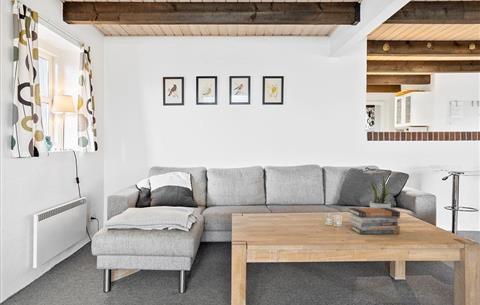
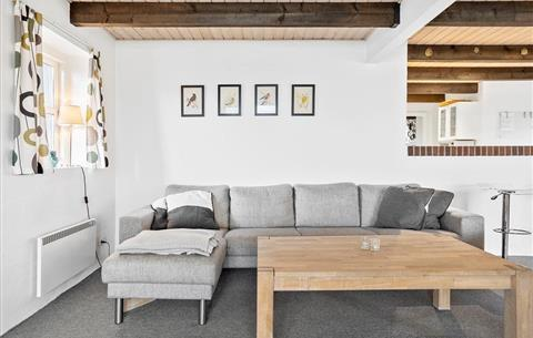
- book stack [348,207,401,235]
- potted plant [369,175,393,209]
